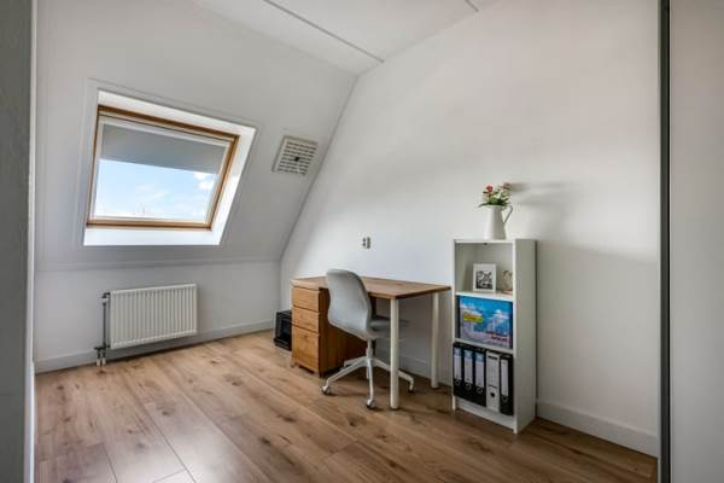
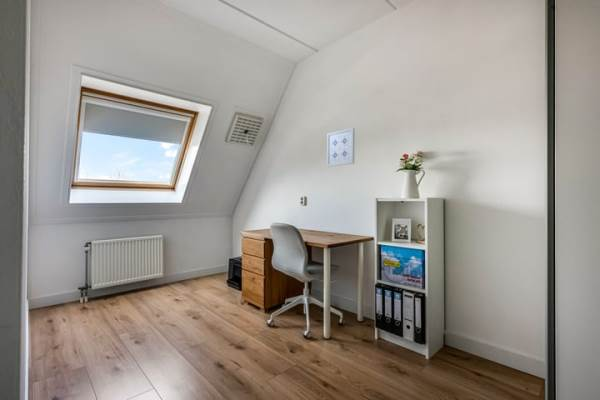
+ wall art [326,127,356,168]
